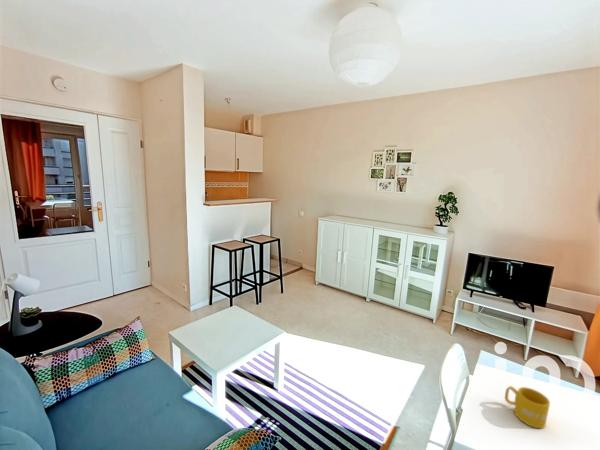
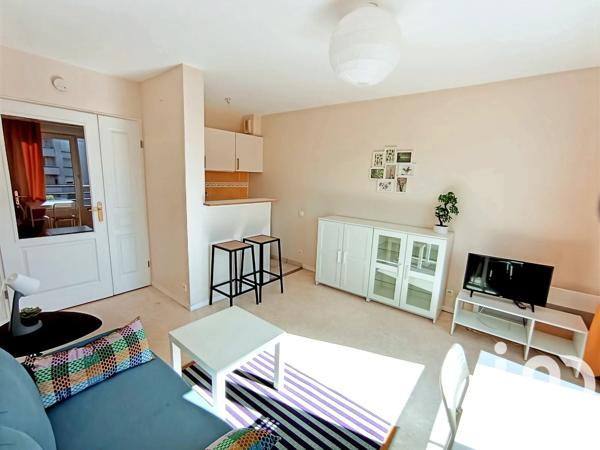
- mug [504,385,551,429]
